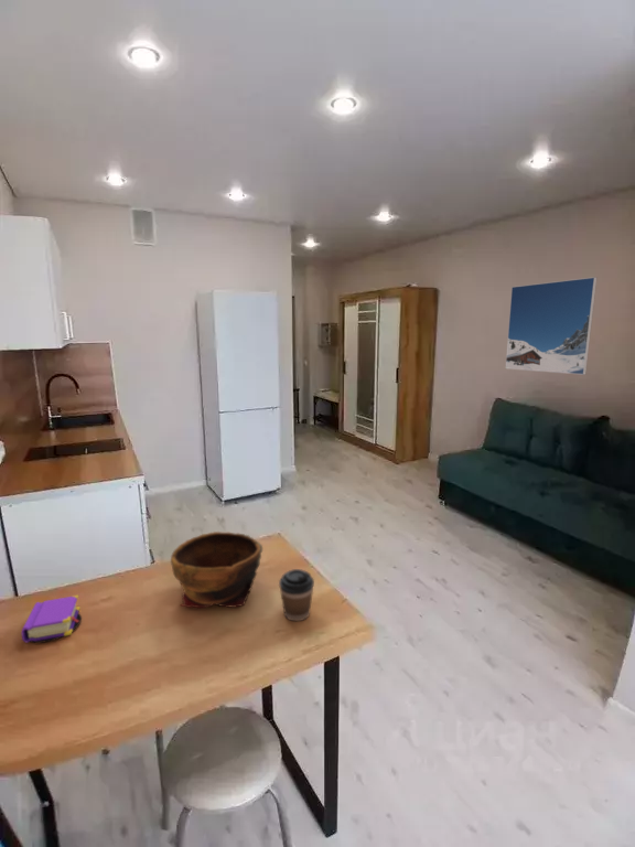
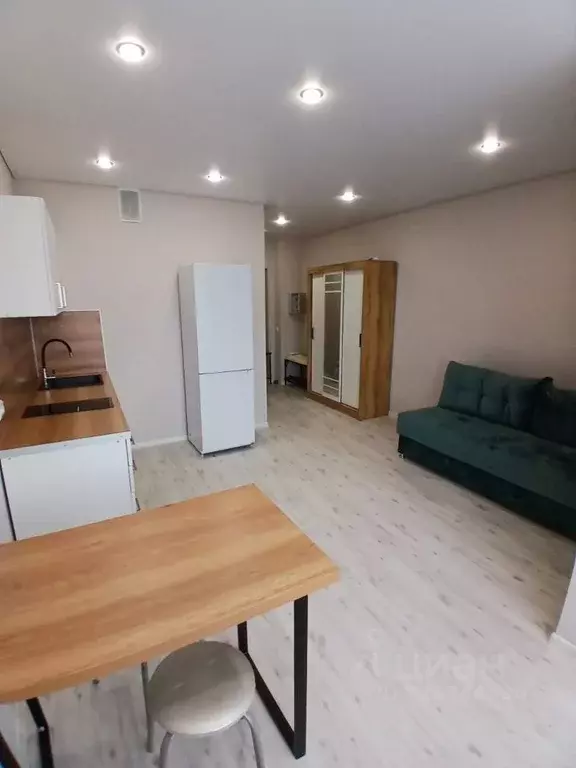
- bowl [170,530,263,610]
- book [20,593,83,644]
- coffee cup [278,568,315,622]
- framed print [504,276,599,376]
